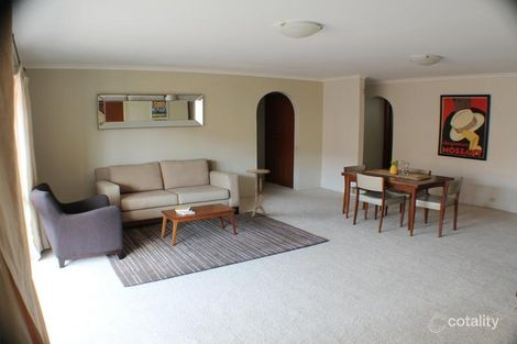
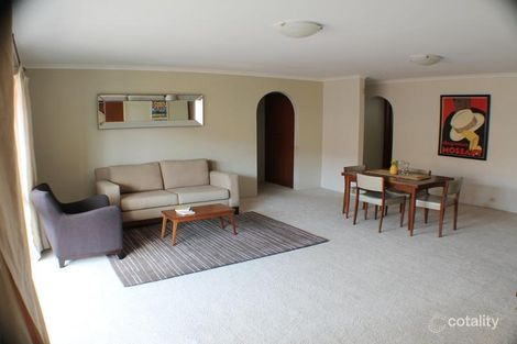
- side table [245,168,271,218]
